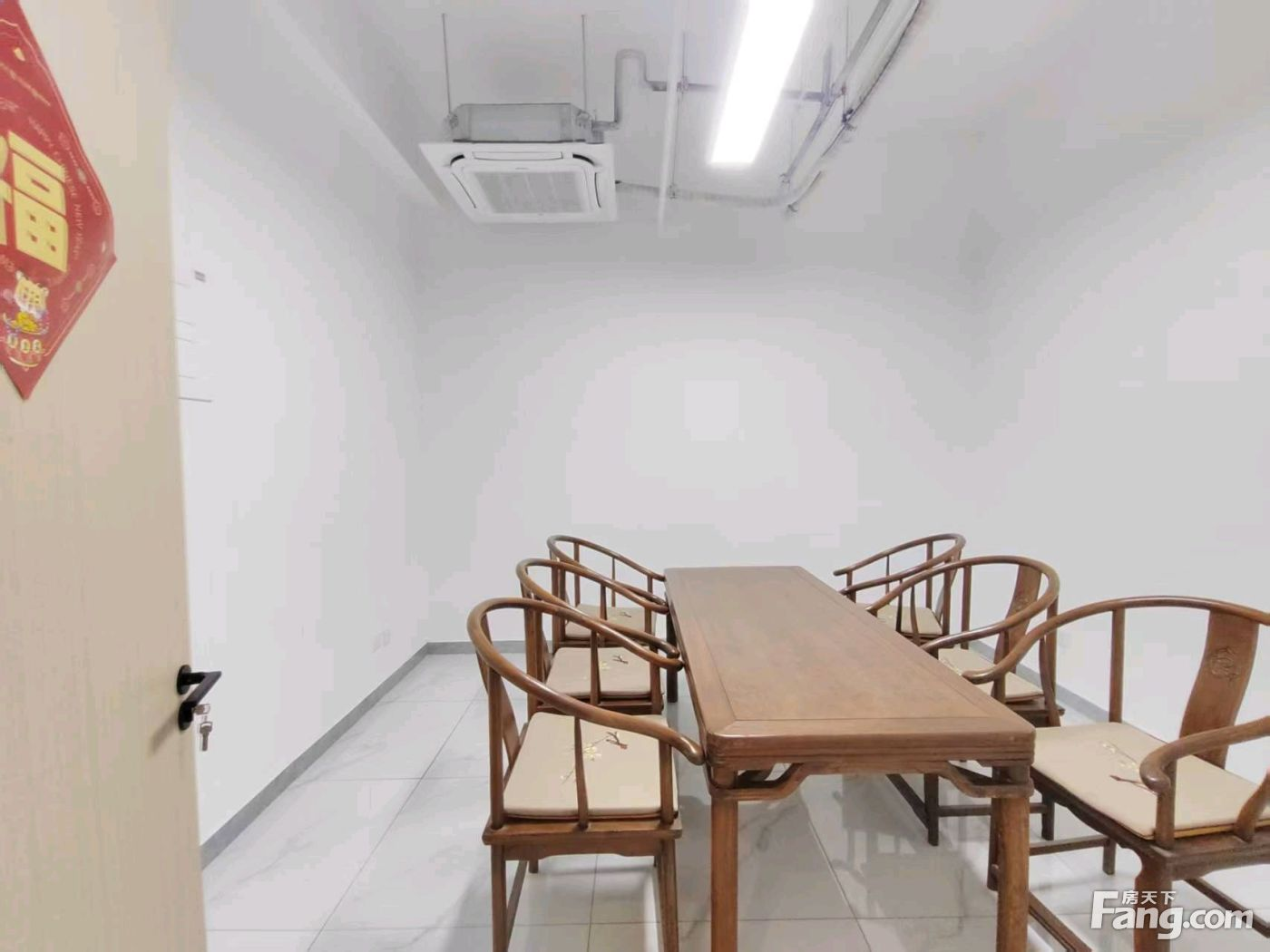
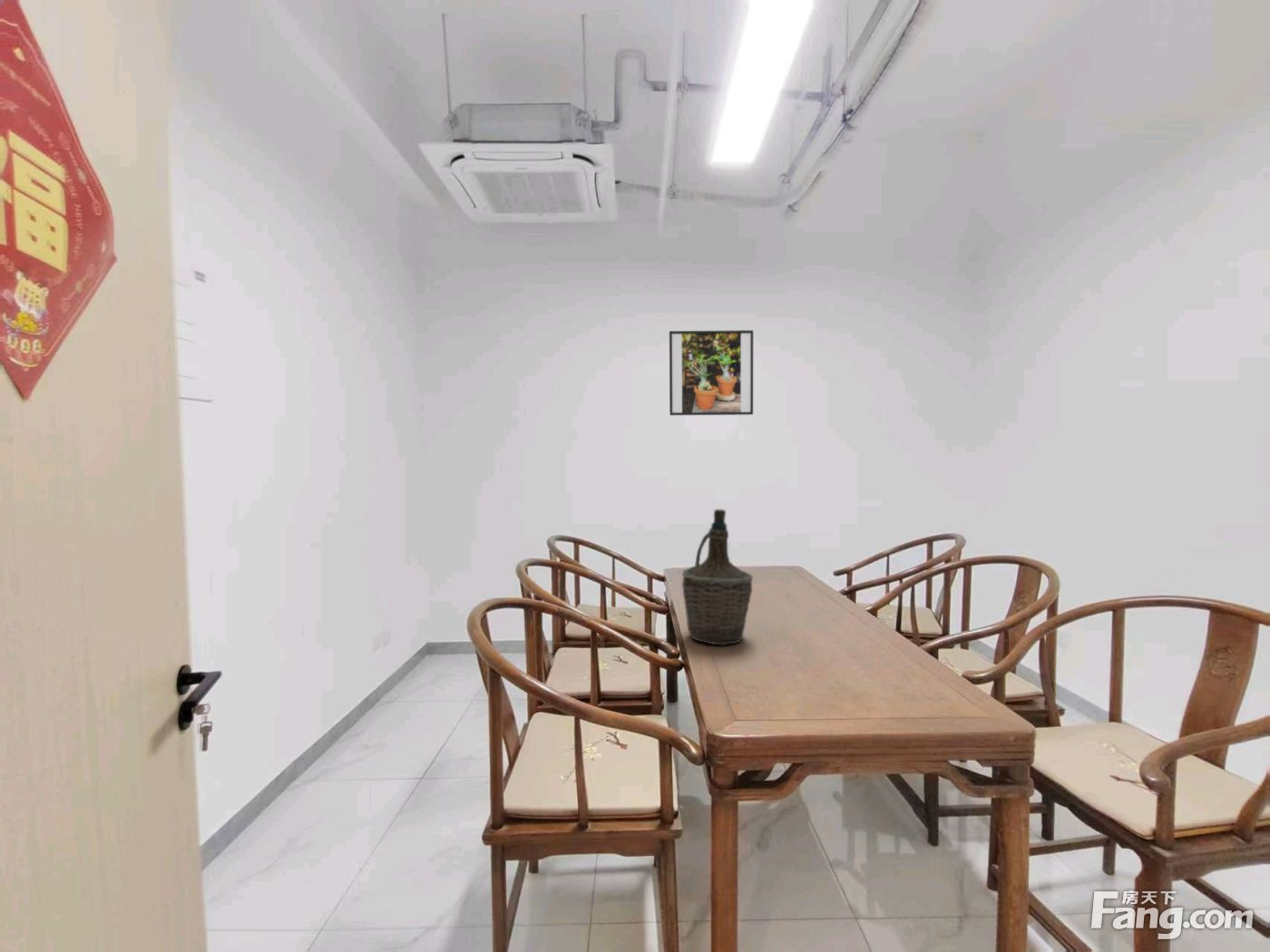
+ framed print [669,329,754,416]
+ bottle [681,509,754,646]
